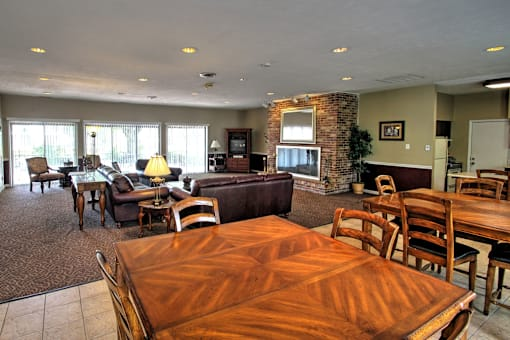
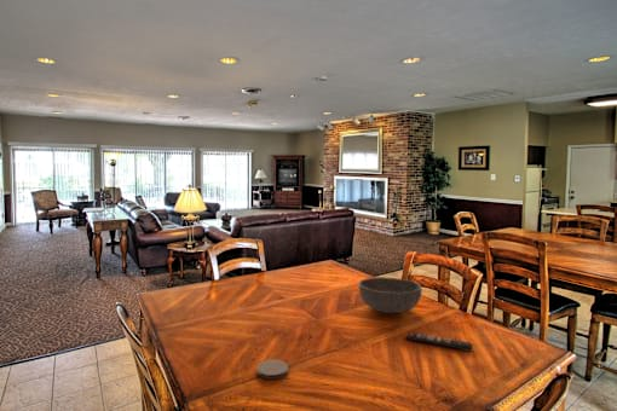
+ remote control [405,331,474,353]
+ bowl [358,276,423,314]
+ coaster [256,358,289,381]
